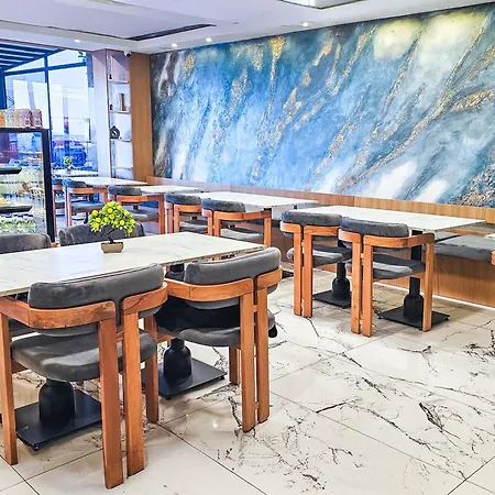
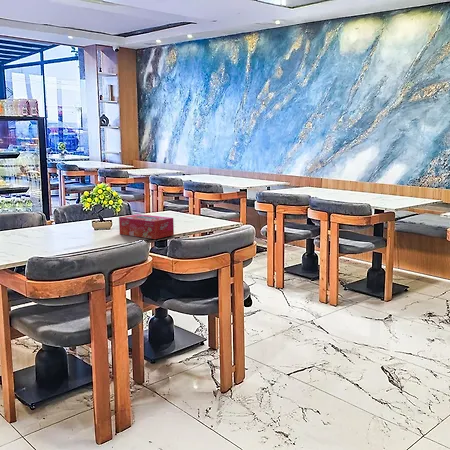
+ tissue box [118,213,175,240]
